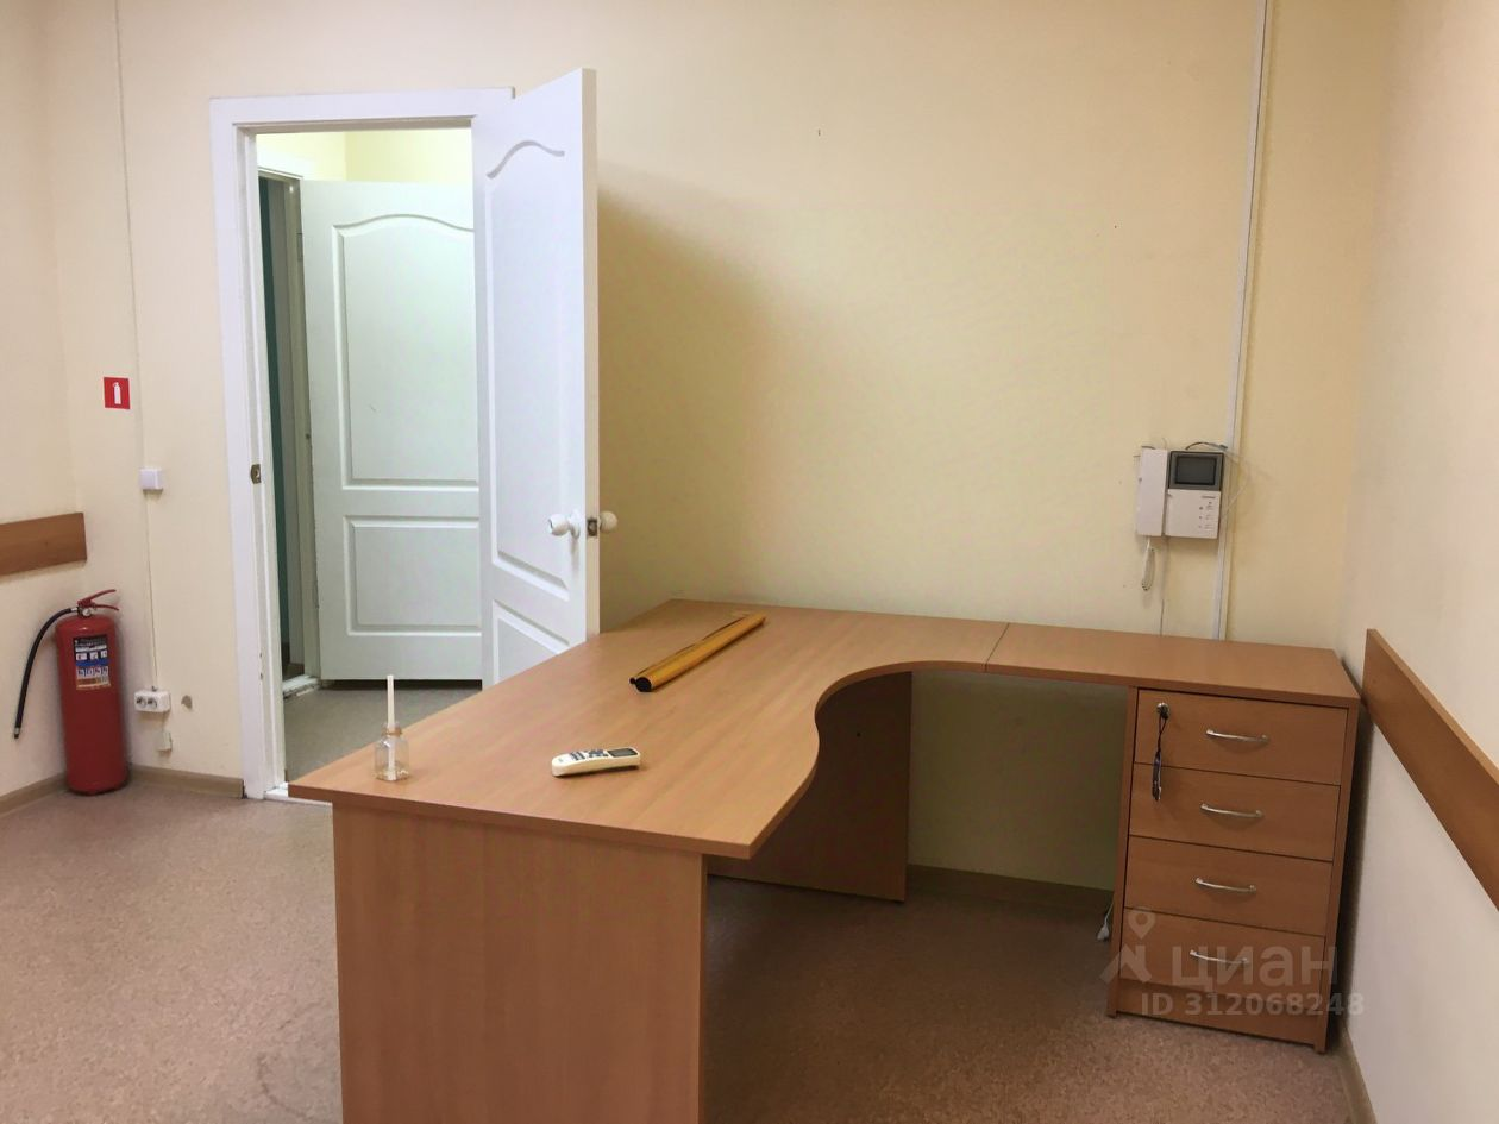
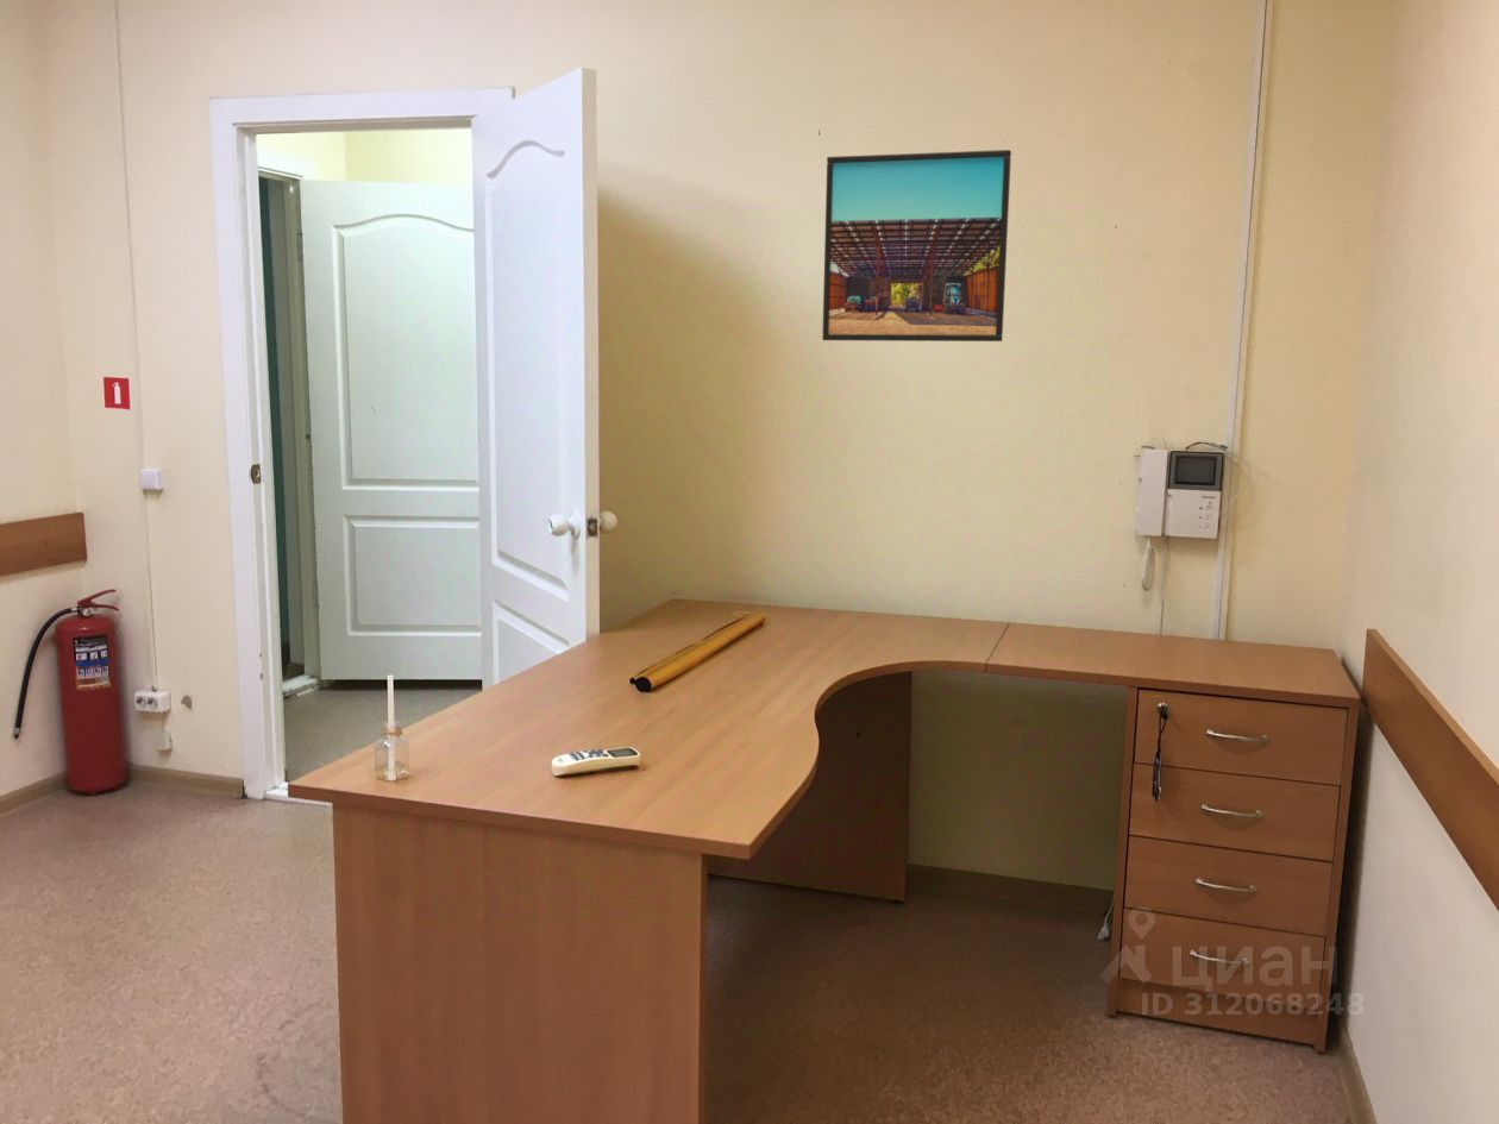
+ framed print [821,149,1012,343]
